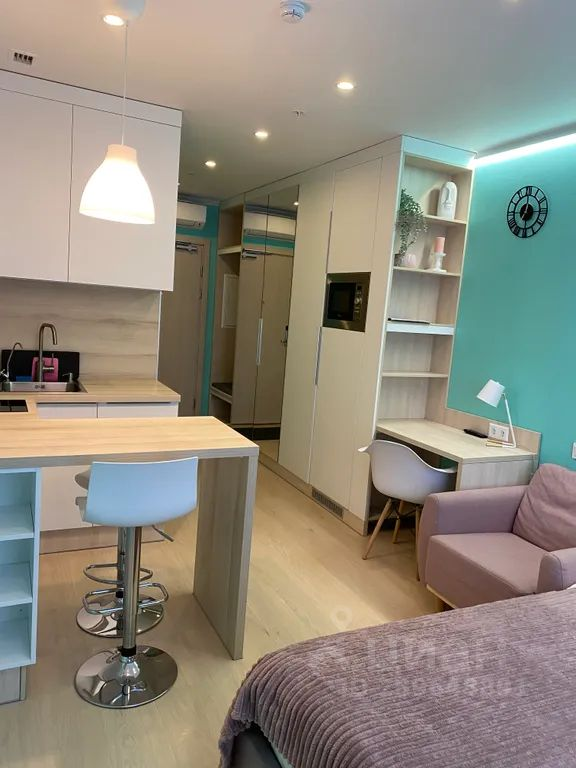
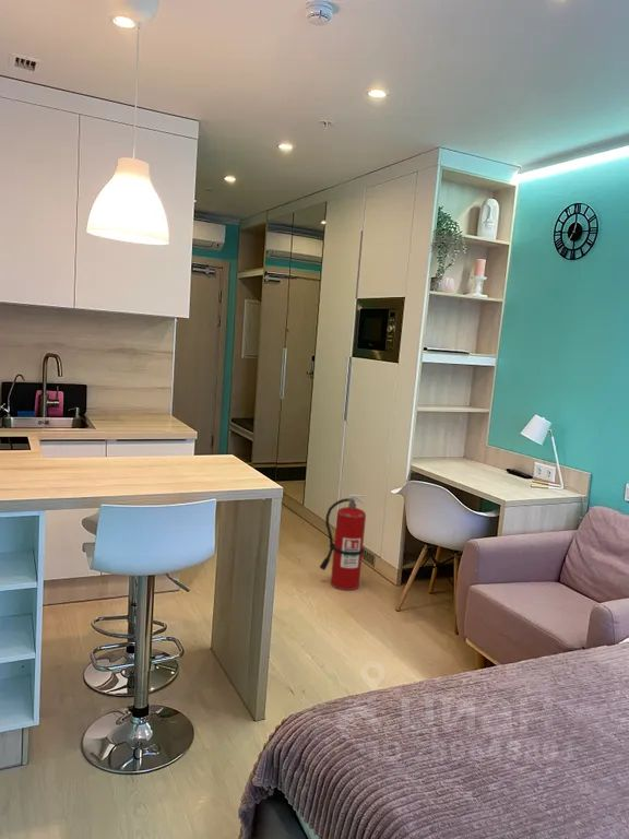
+ fire extinguisher [319,494,367,591]
